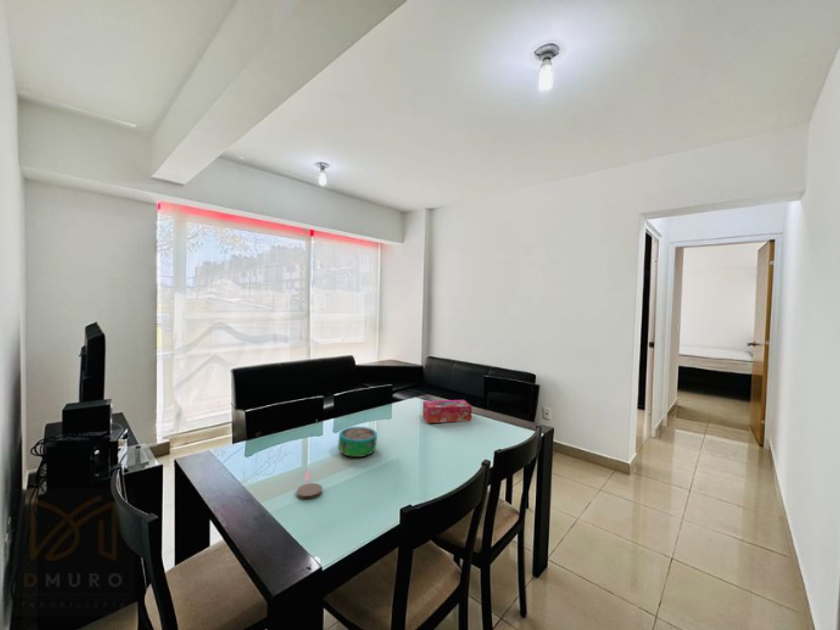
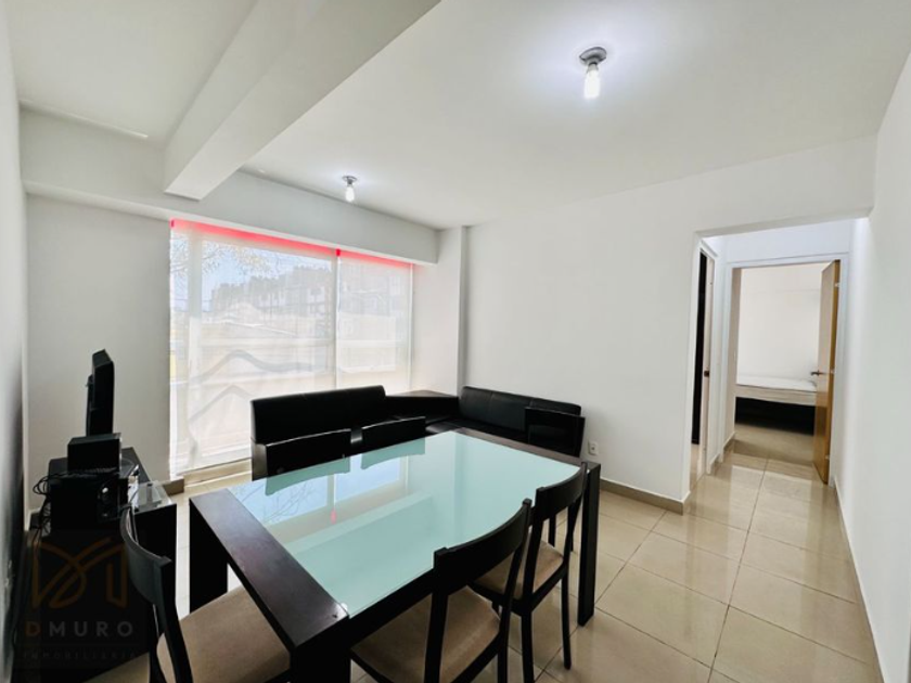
- coaster [296,482,323,500]
- decorative bowl [337,425,378,458]
- tissue box [422,399,473,424]
